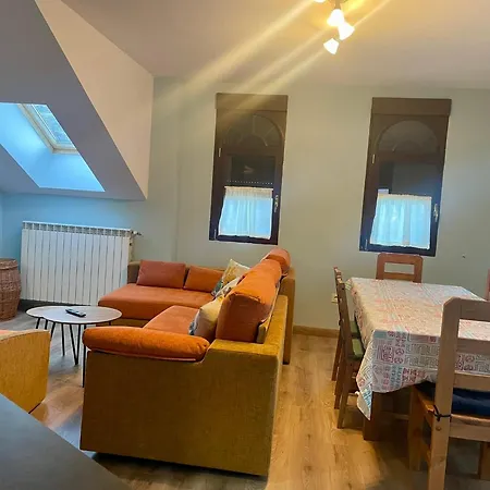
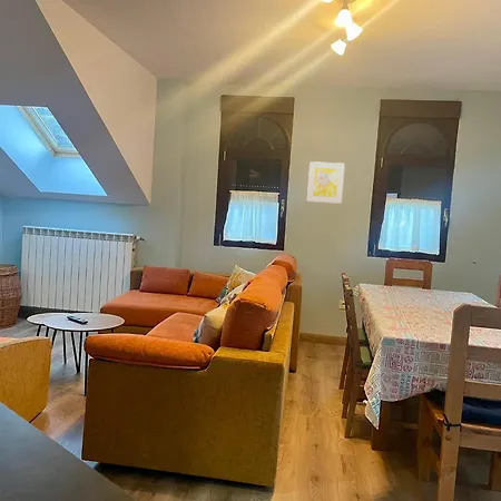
+ wall art [306,160,346,205]
